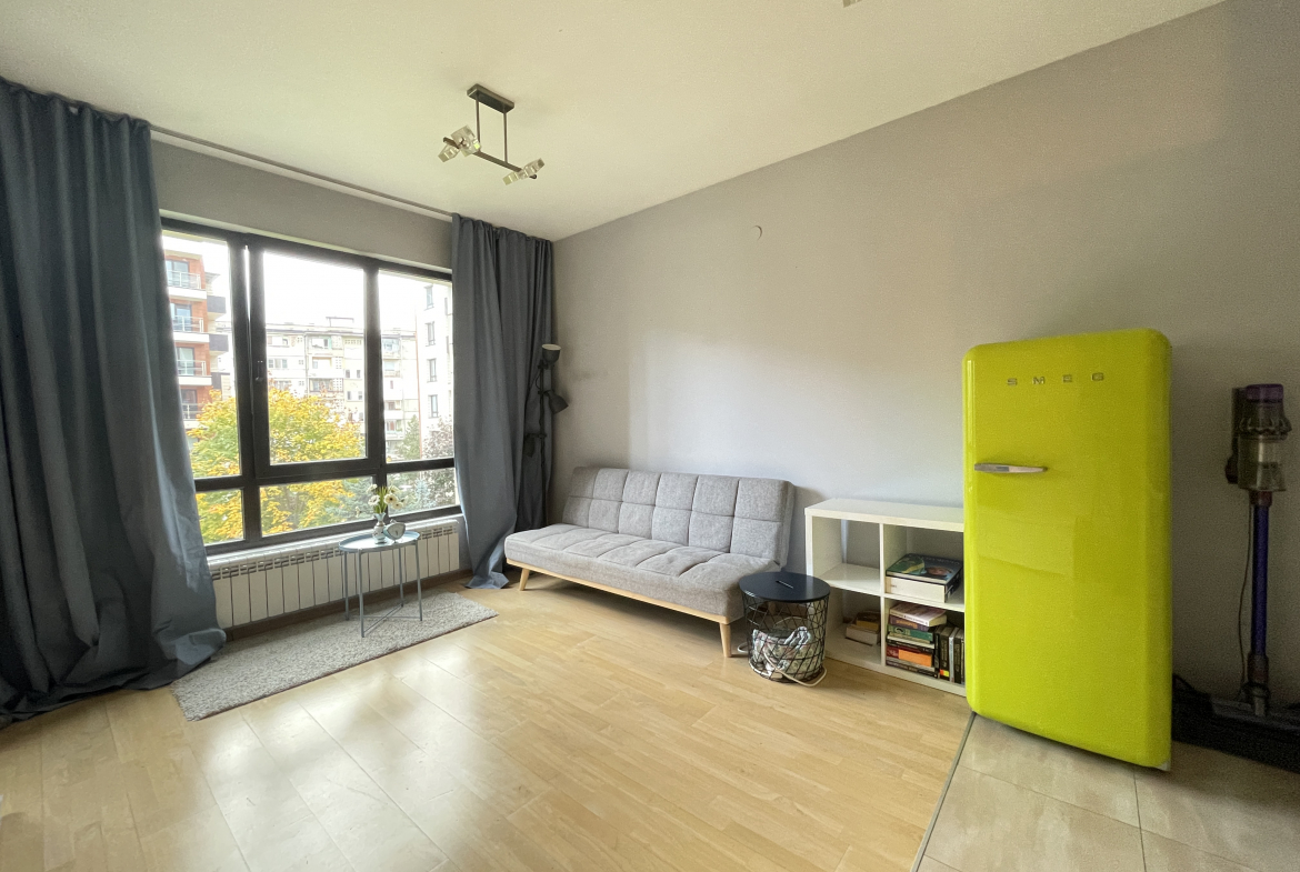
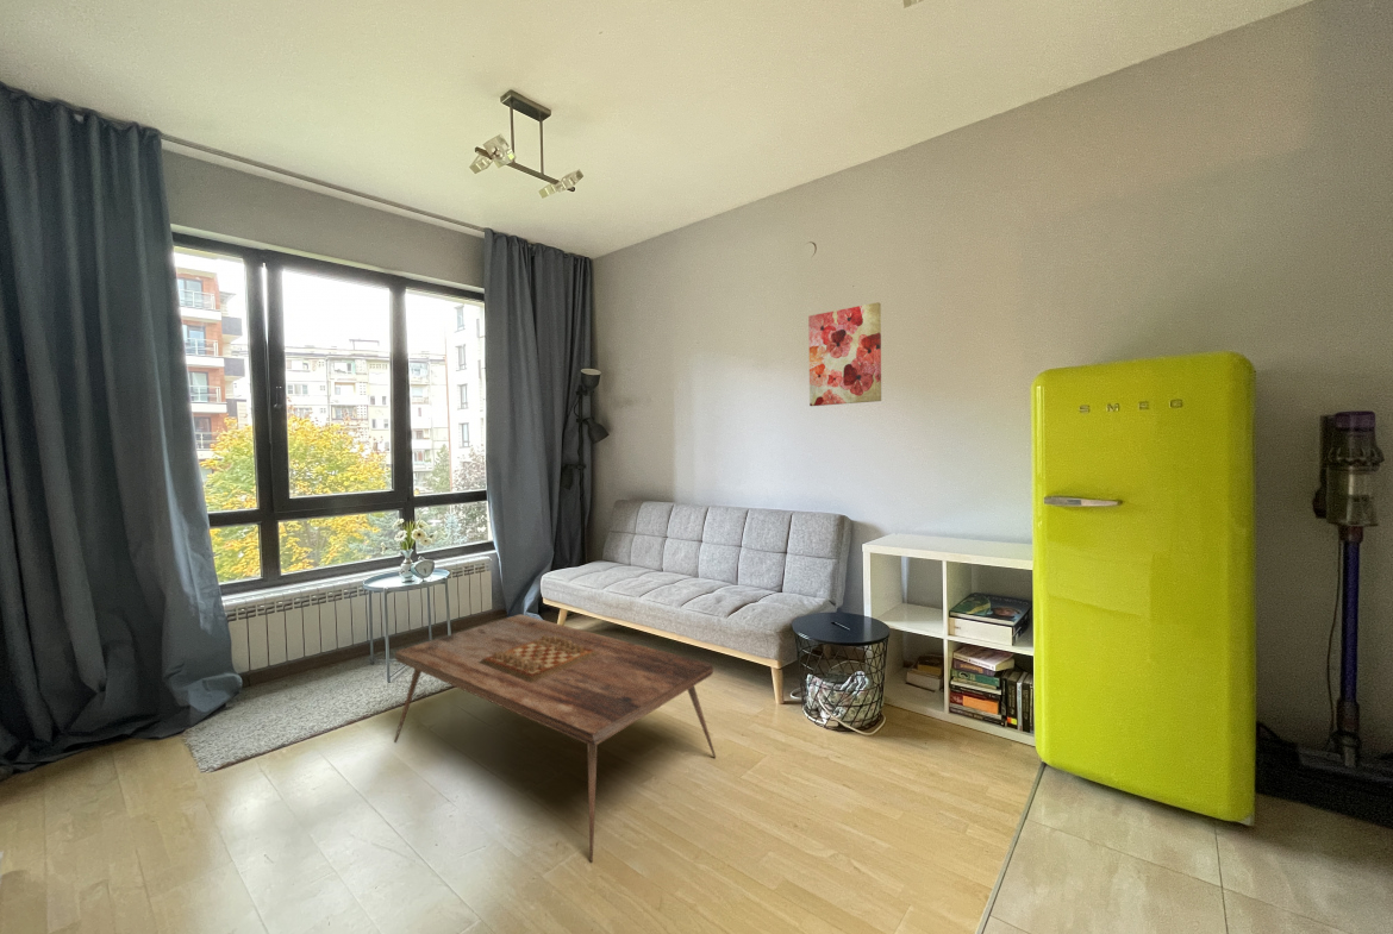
+ wall art [807,301,882,407]
+ coffee table [393,614,717,863]
